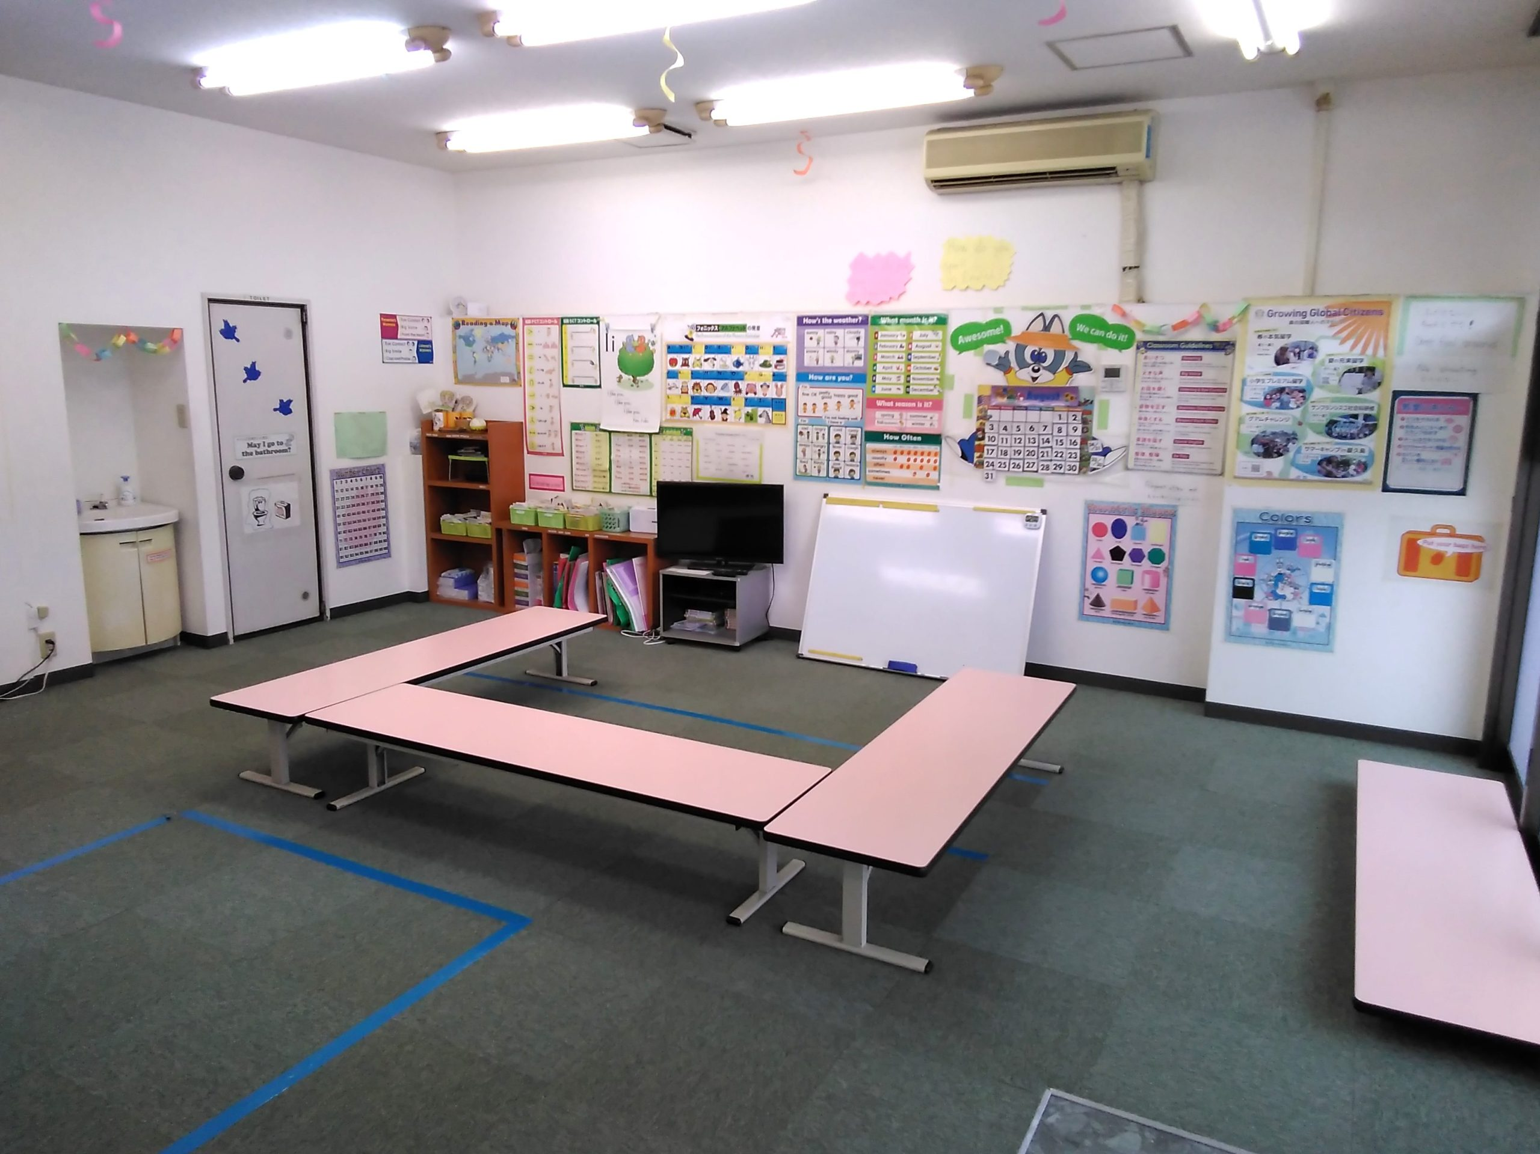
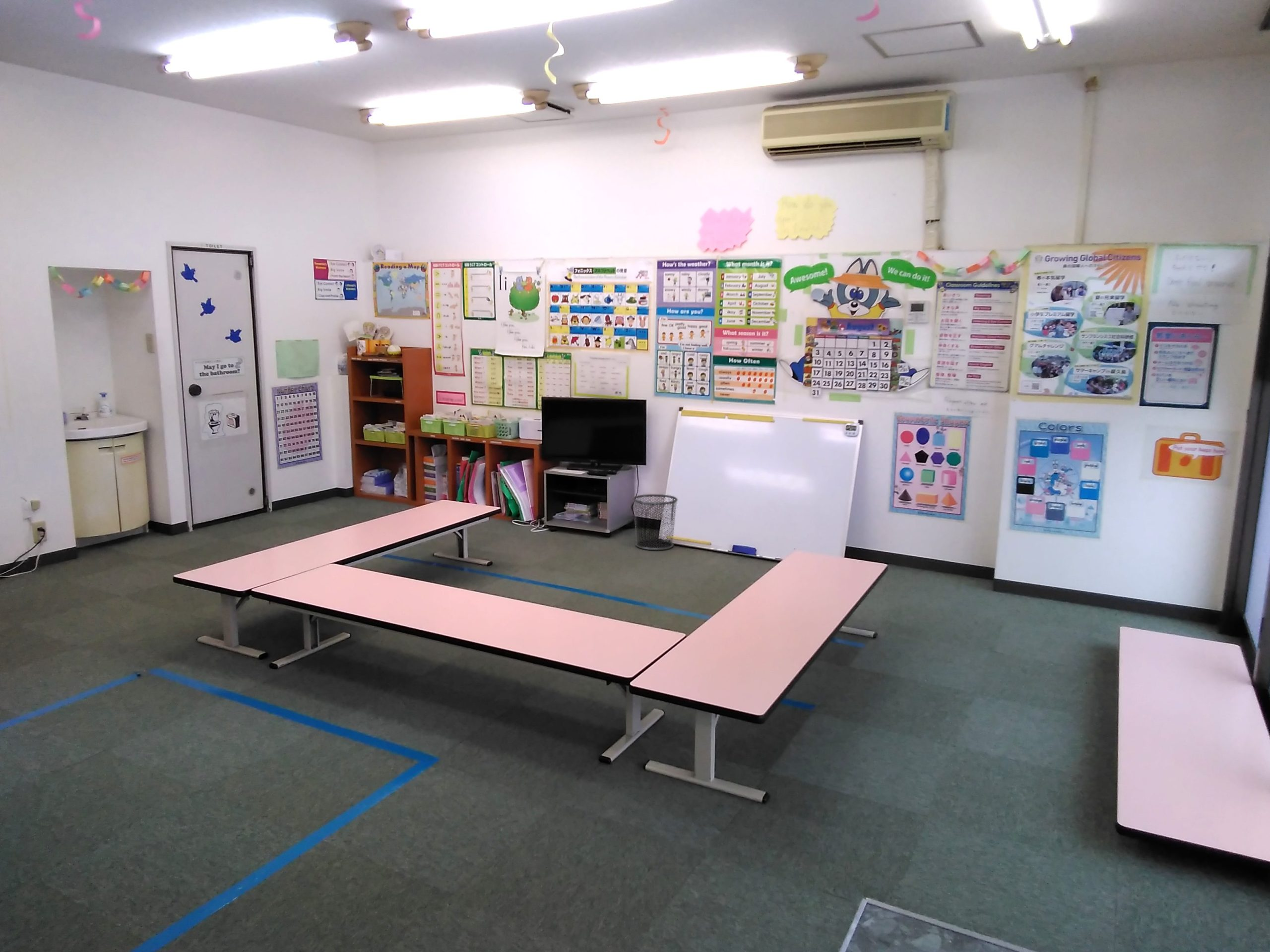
+ waste bin [632,494,678,550]
